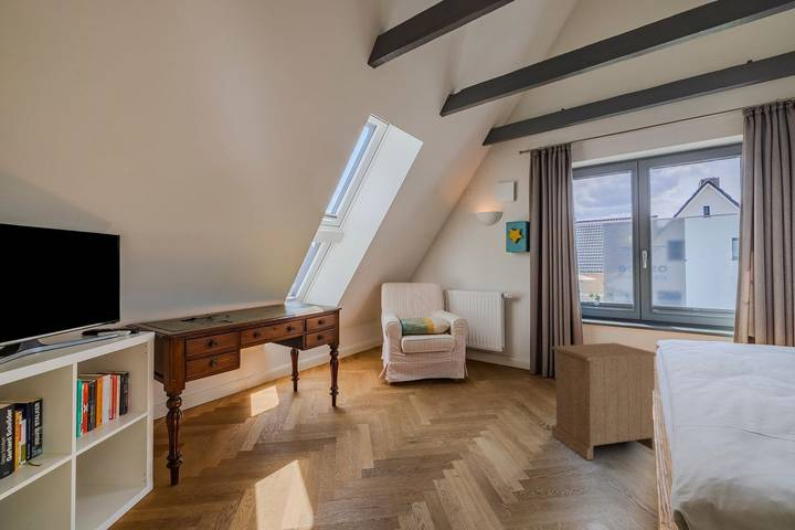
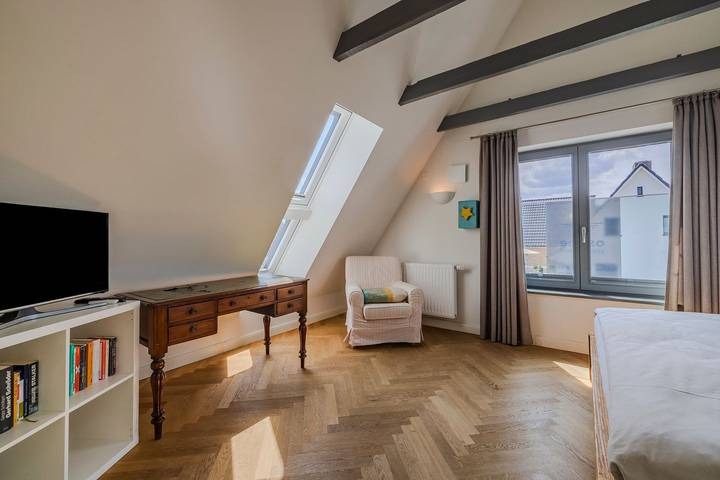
- nightstand [551,341,657,460]
